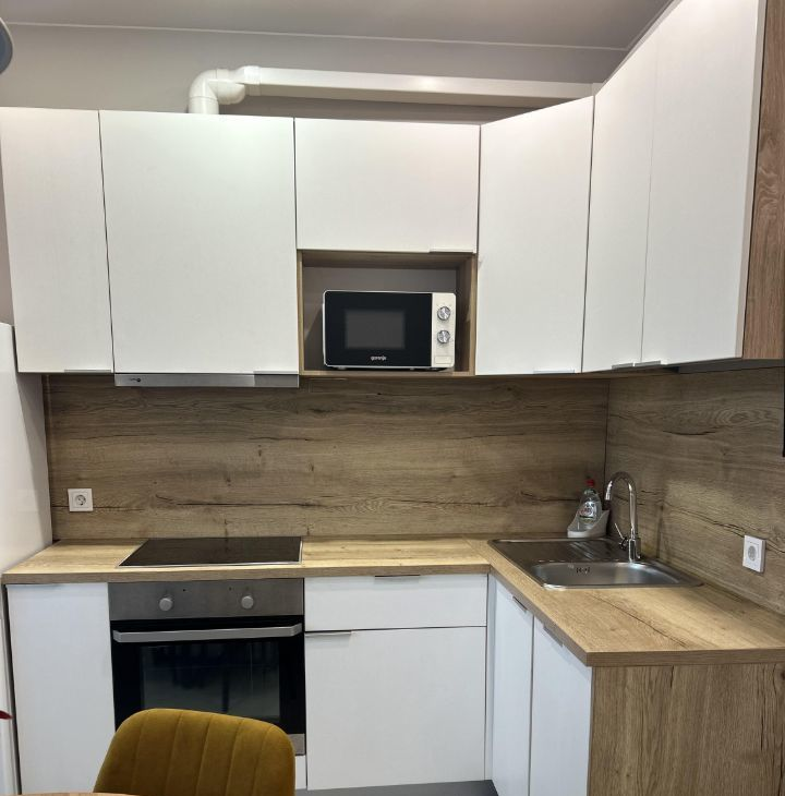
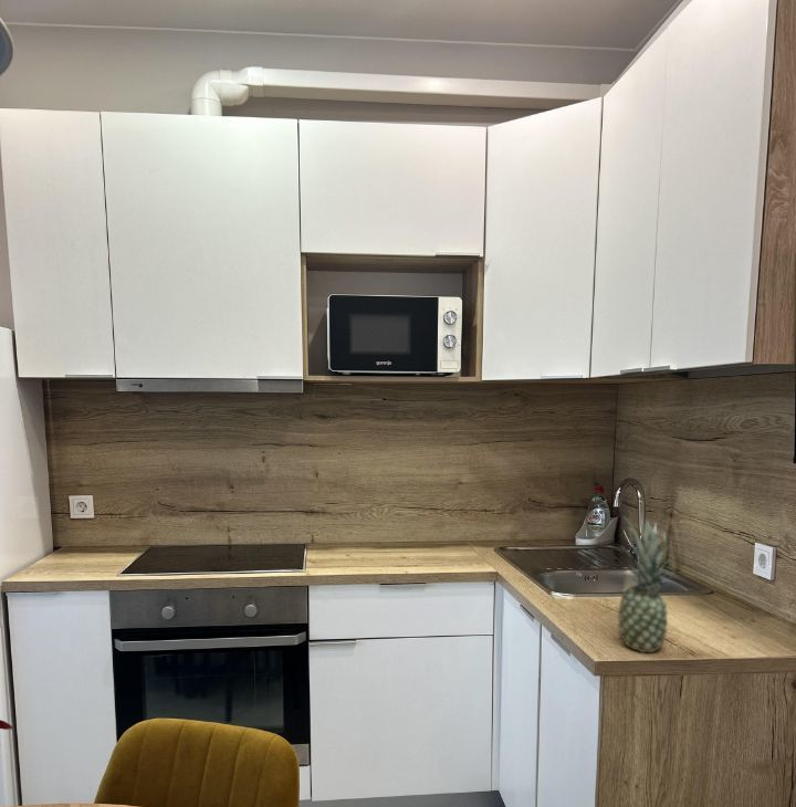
+ fruit [617,516,675,654]
